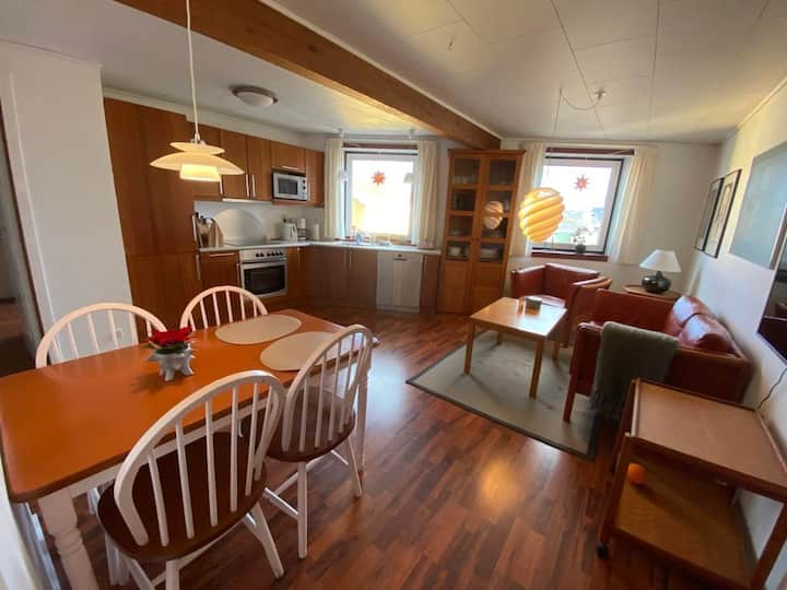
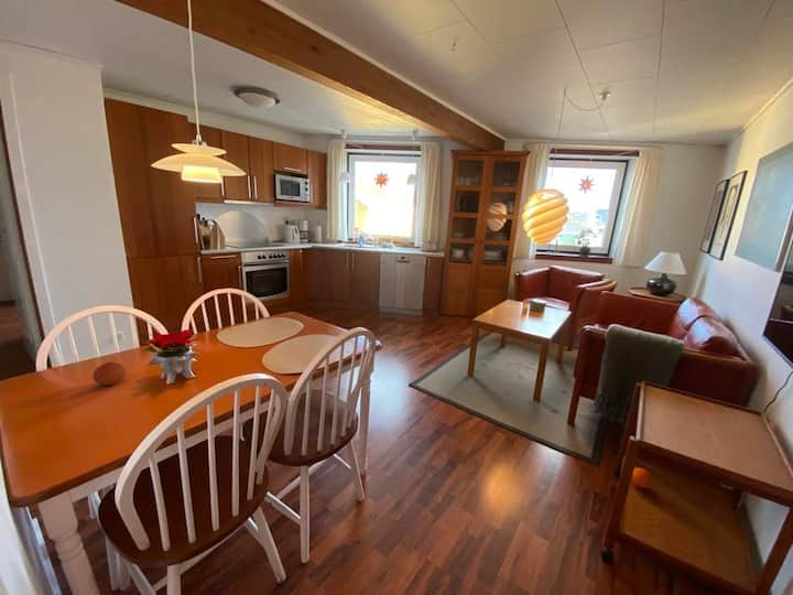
+ fruit [93,361,128,387]
